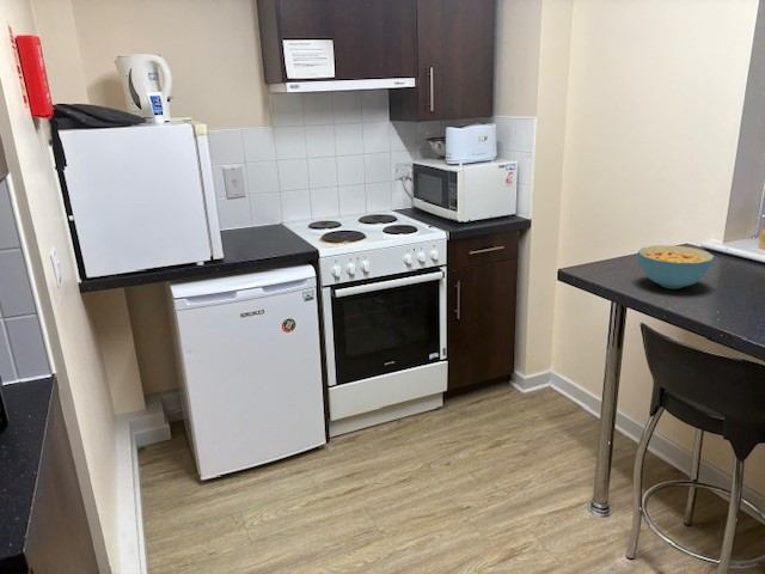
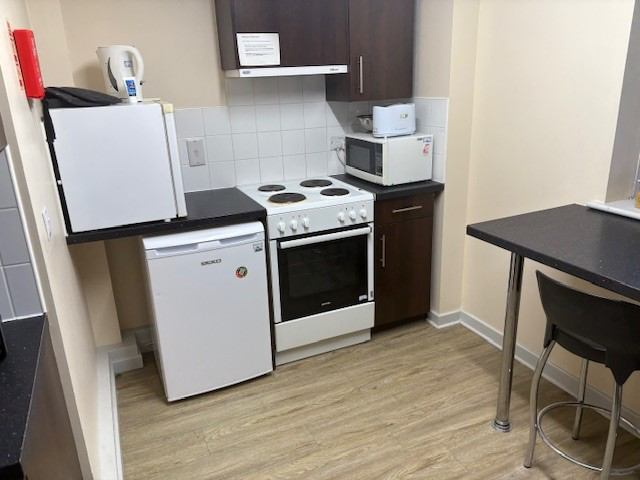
- cereal bowl [637,244,715,289]
